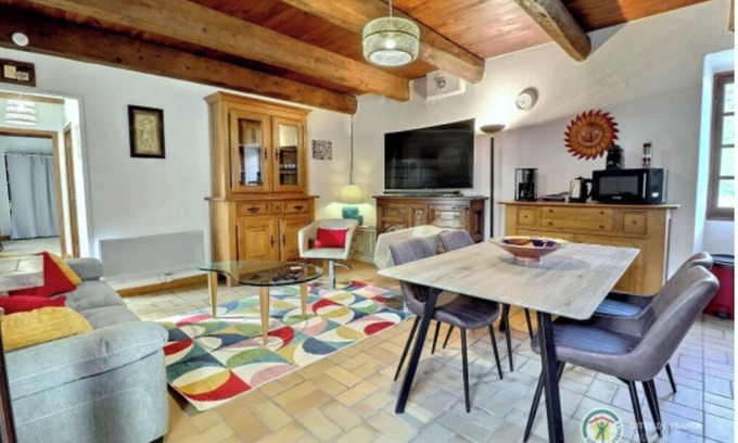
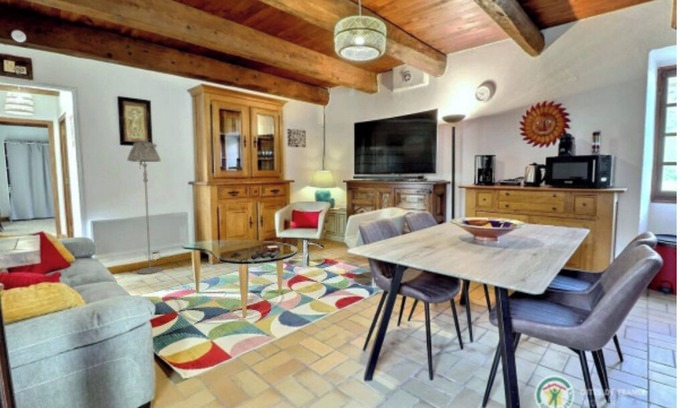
+ floor lamp [126,141,164,275]
